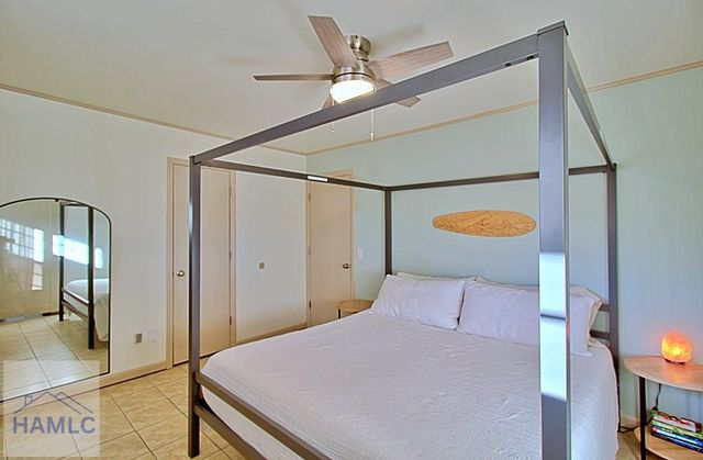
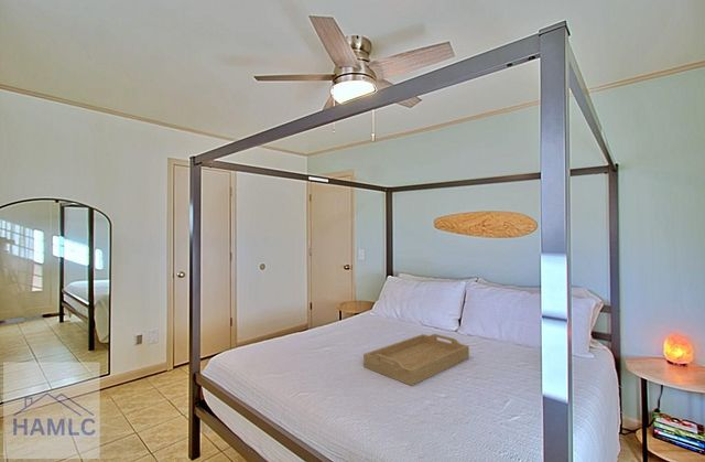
+ serving tray [362,333,470,387]
